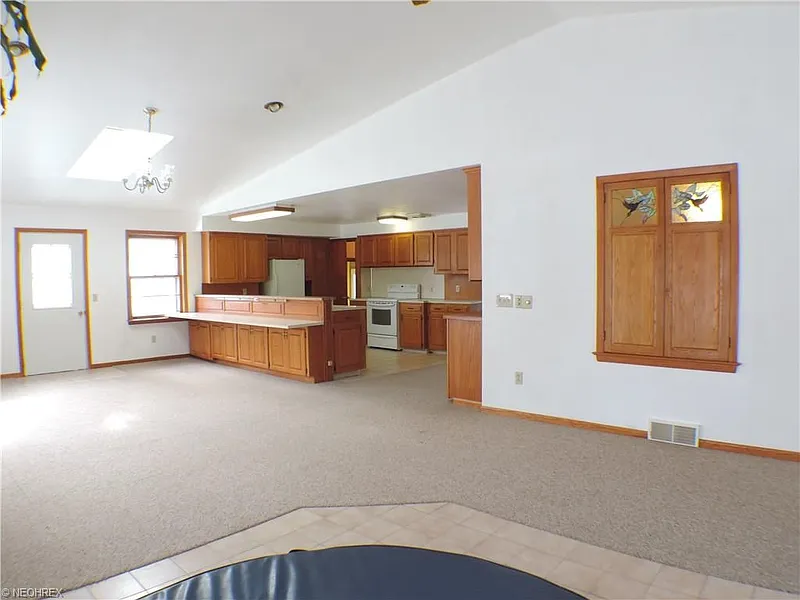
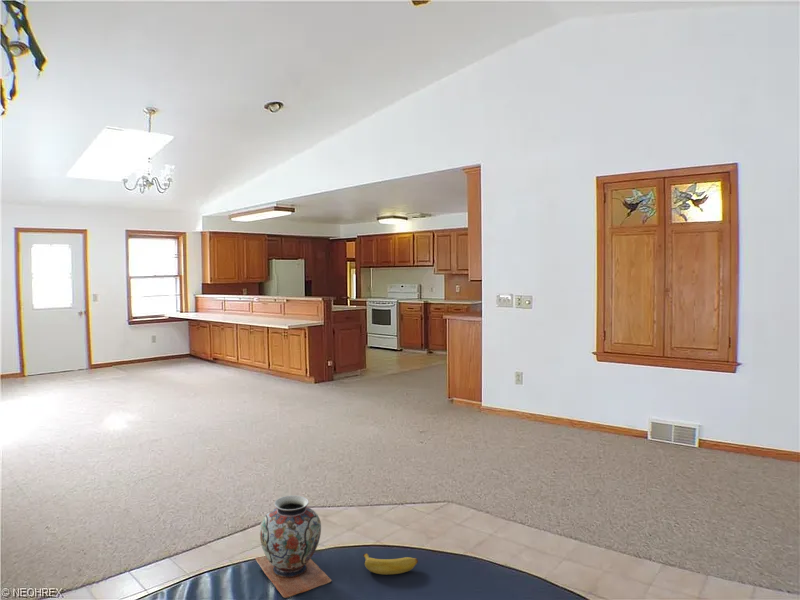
+ decorative vase [254,495,333,599]
+ banana [362,552,419,575]
